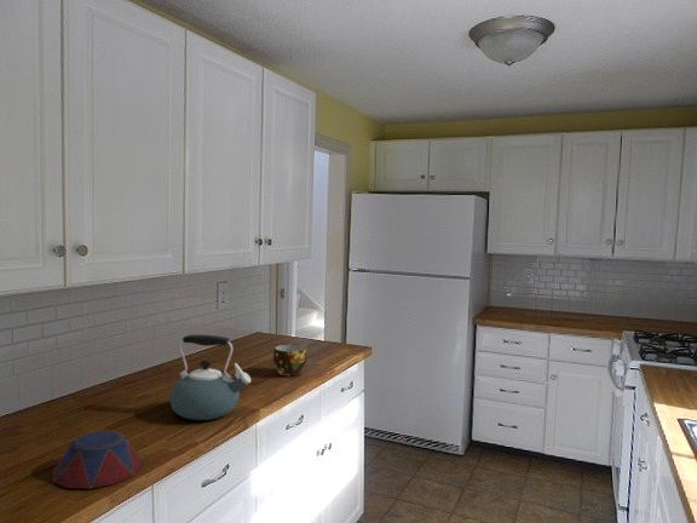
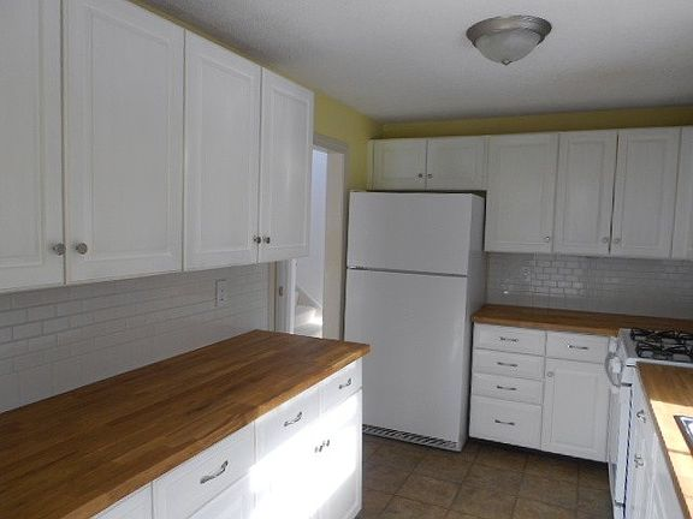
- kettle [168,334,252,421]
- cup [272,344,307,377]
- bowl [51,430,144,490]
